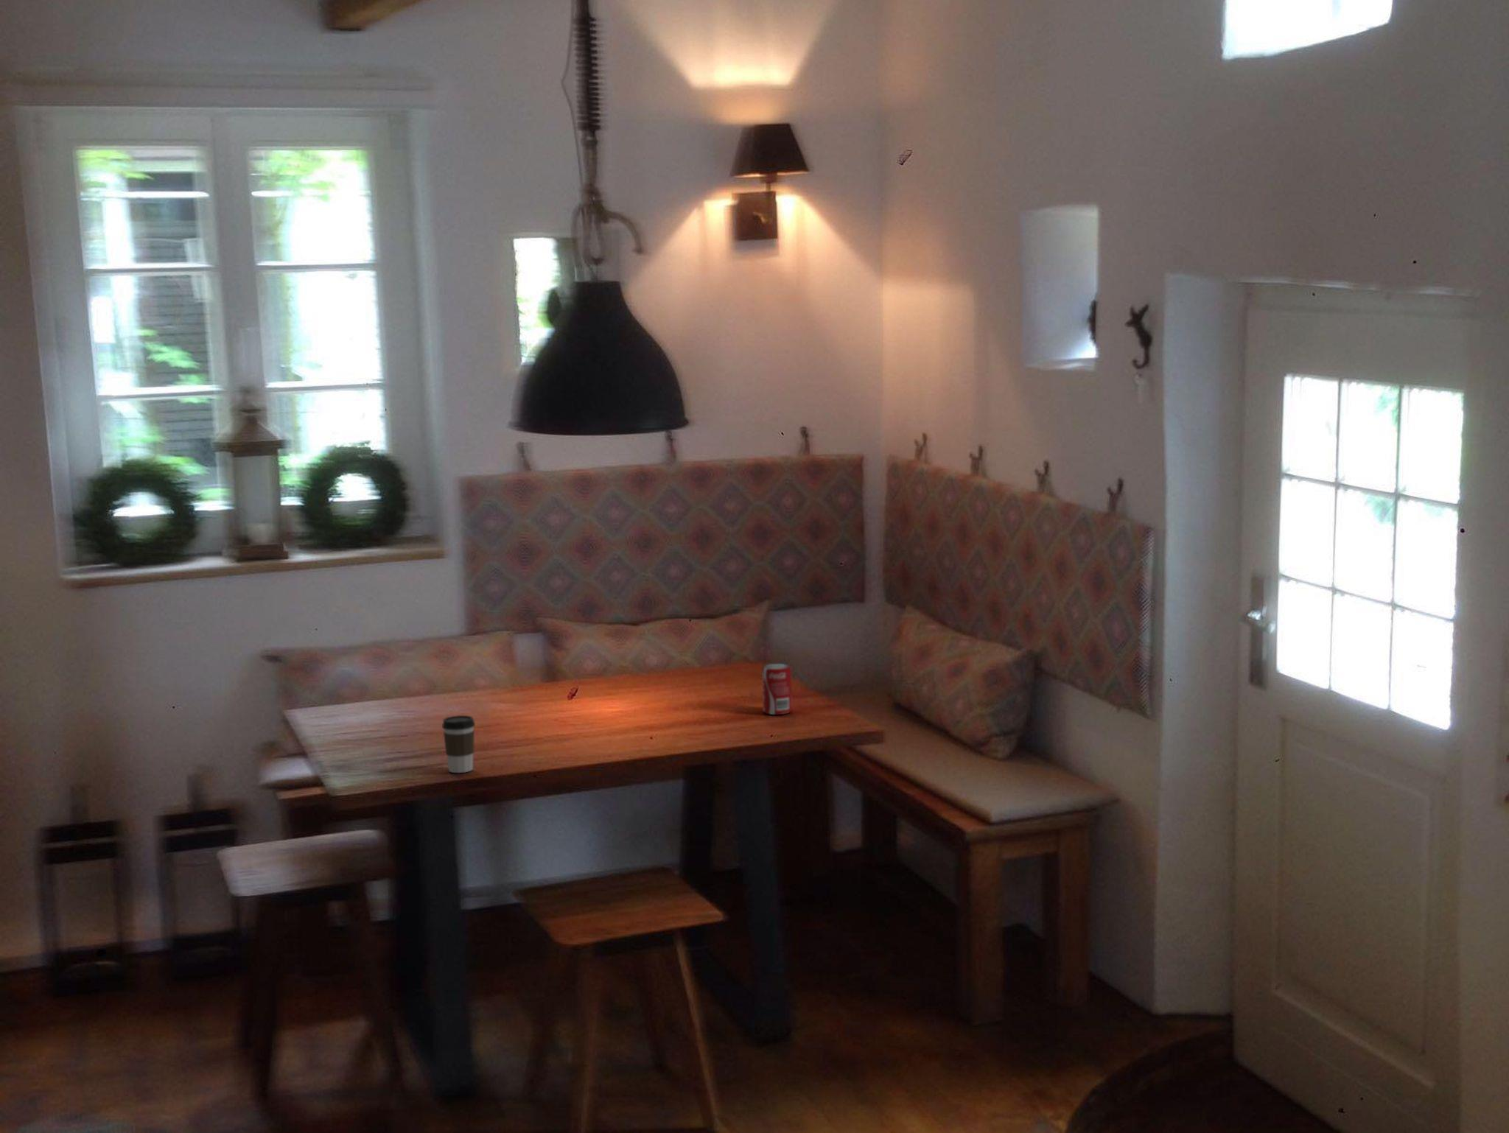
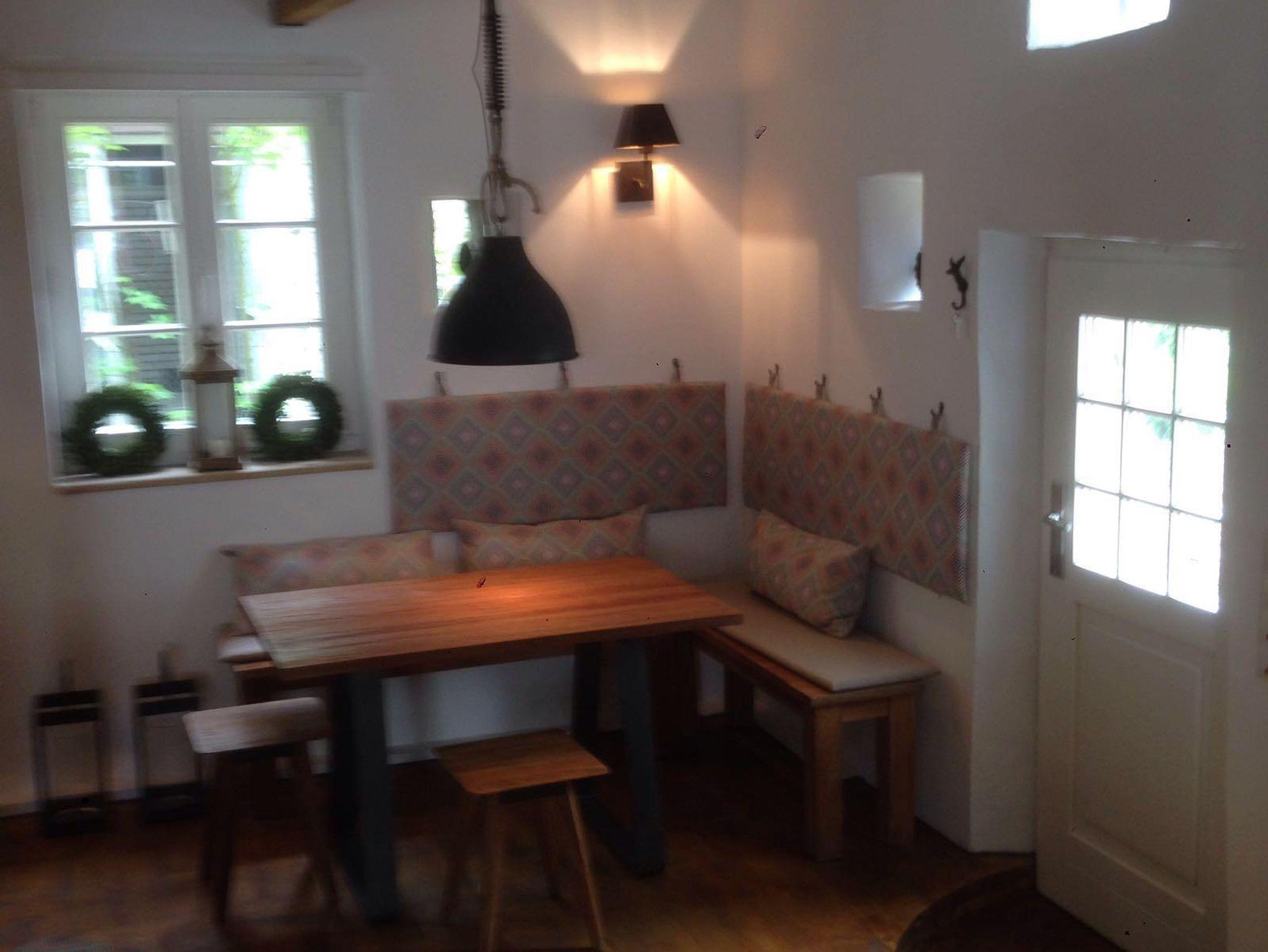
- beverage can [762,663,793,715]
- coffee cup [442,714,476,774]
